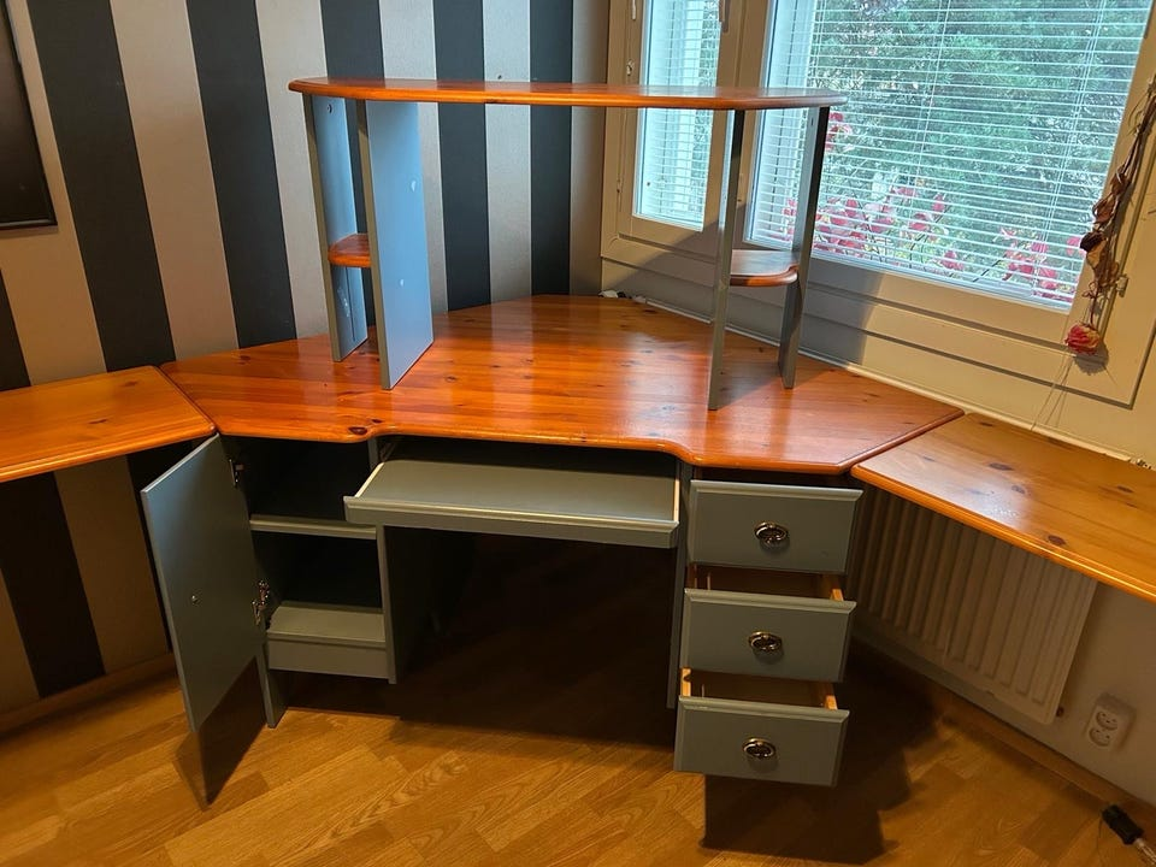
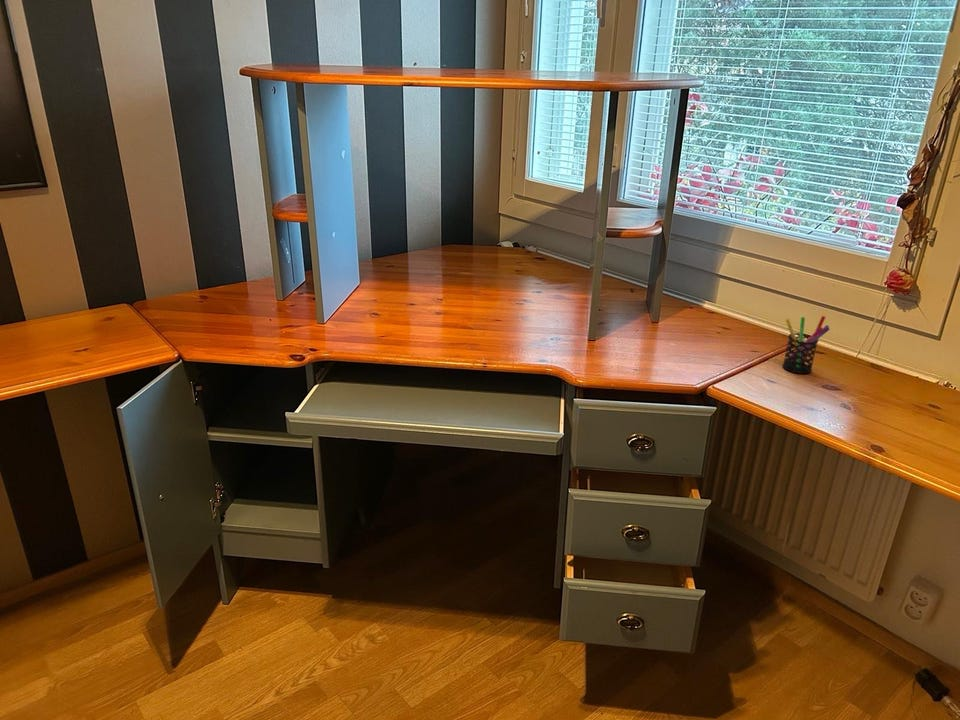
+ pen holder [781,315,831,375]
